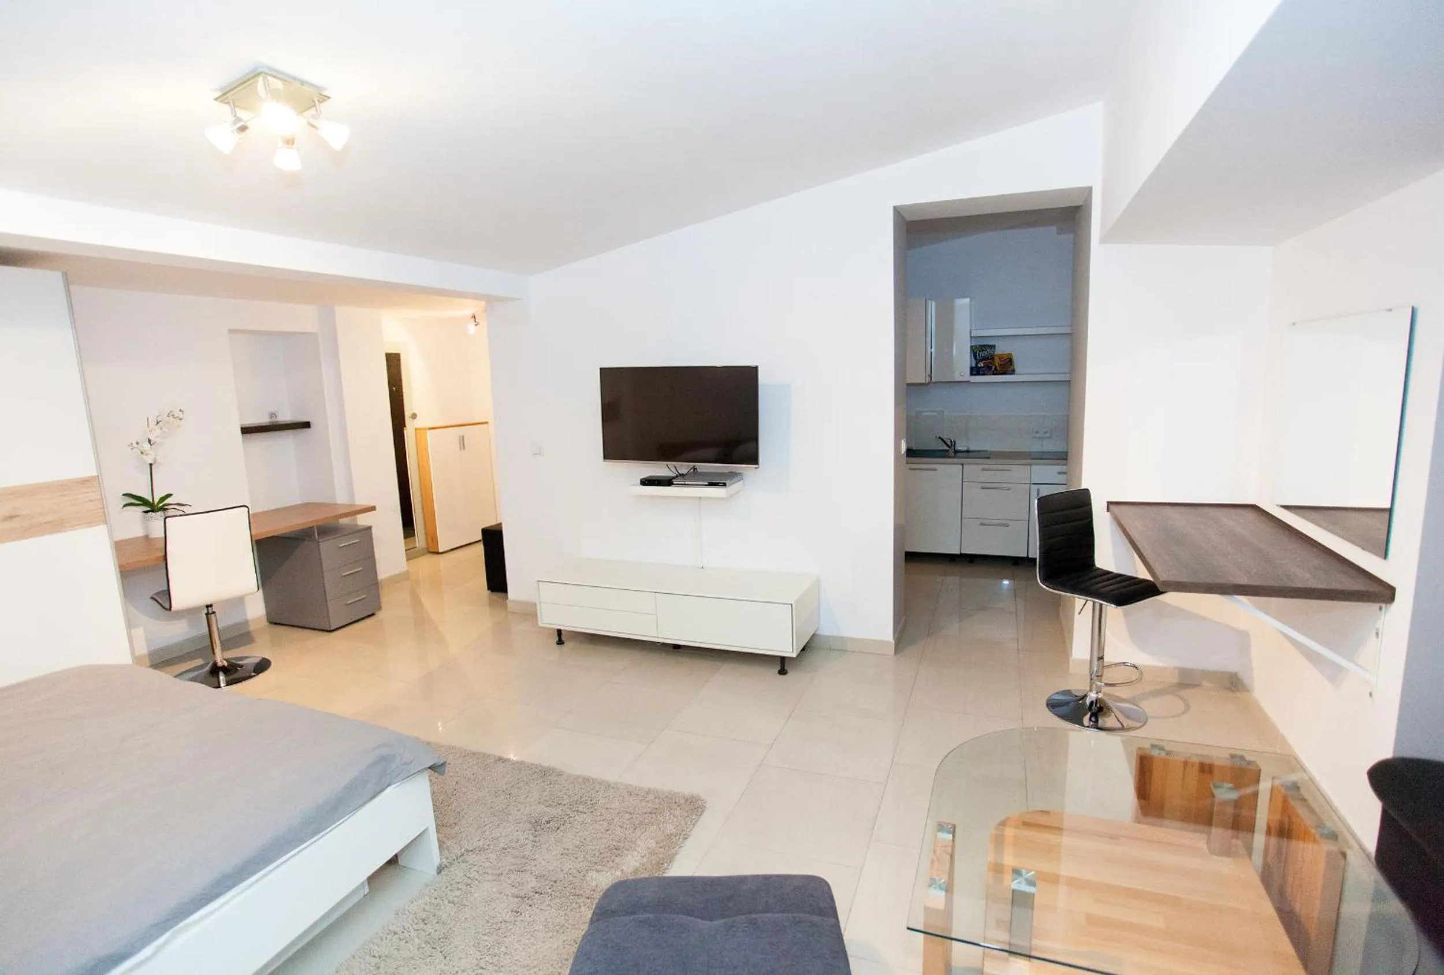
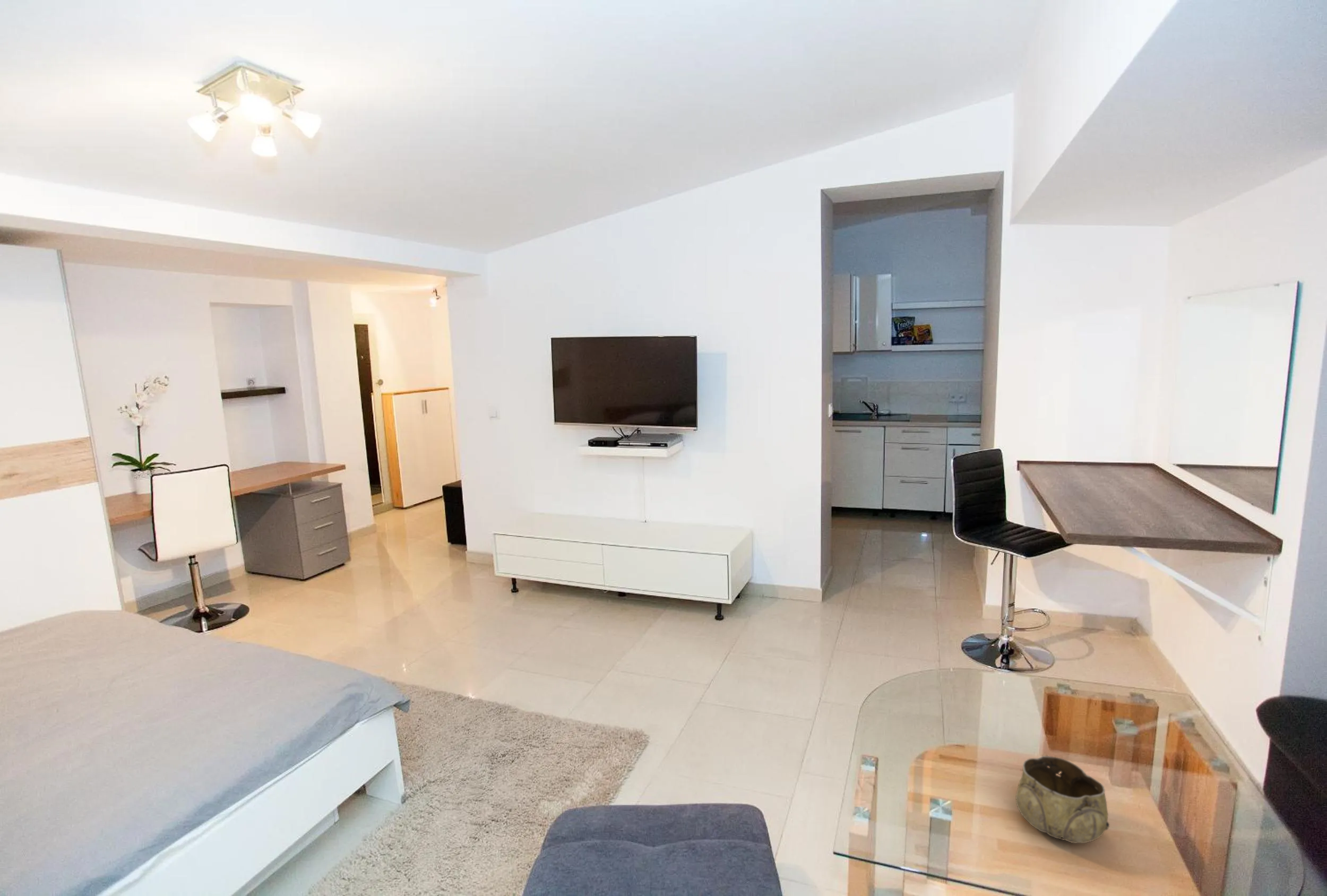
+ decorative bowl [1015,755,1110,844]
